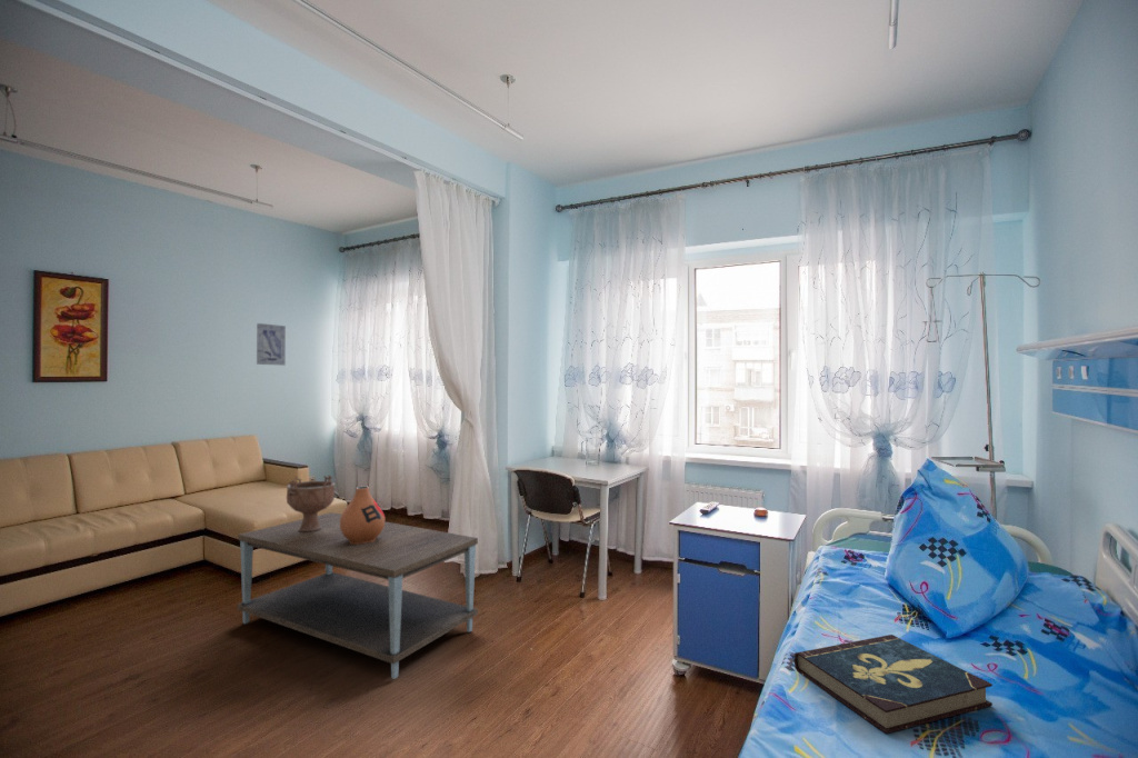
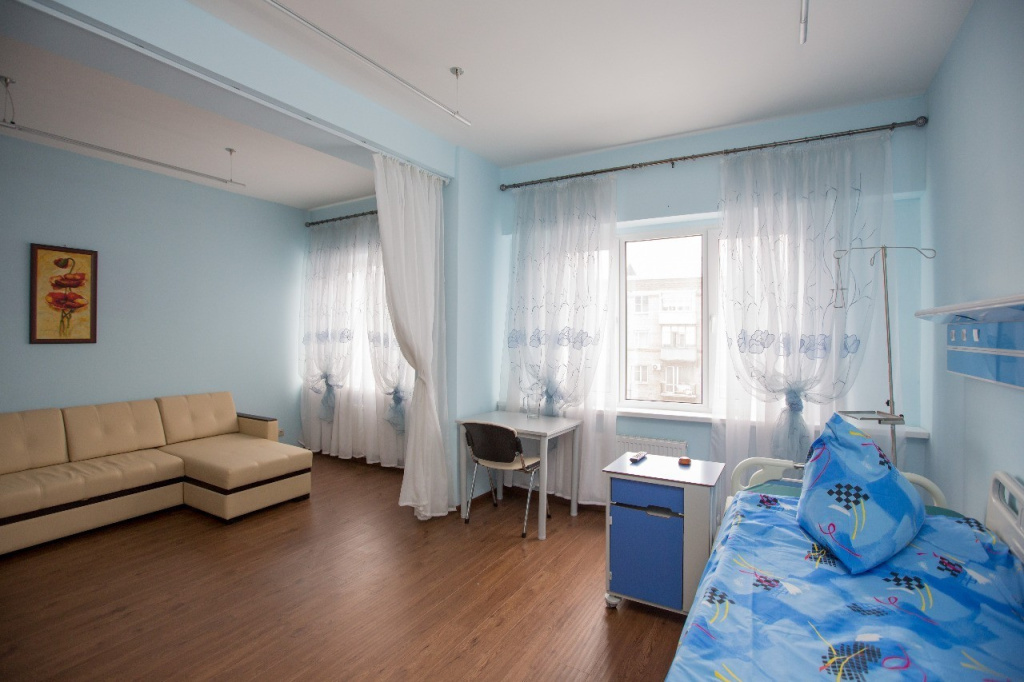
- book [792,634,994,735]
- vase [340,486,387,545]
- wall art [256,322,287,367]
- coffee table [237,511,479,680]
- decorative bowl [286,473,336,532]
